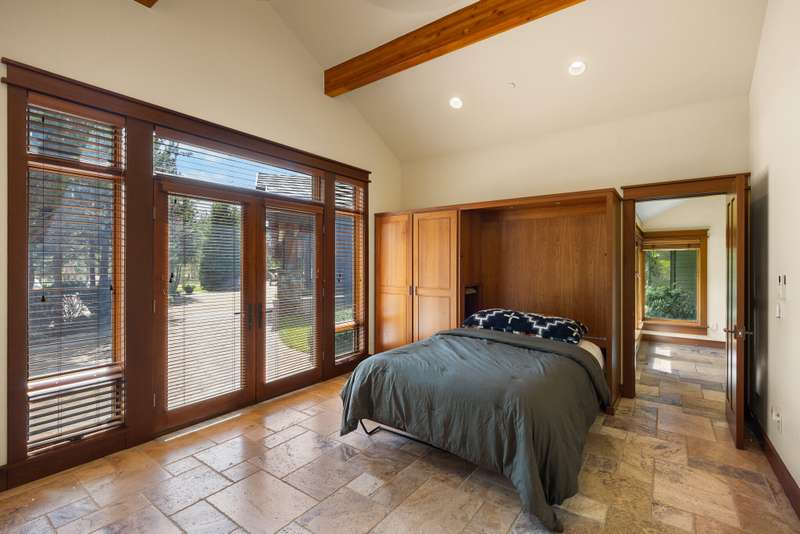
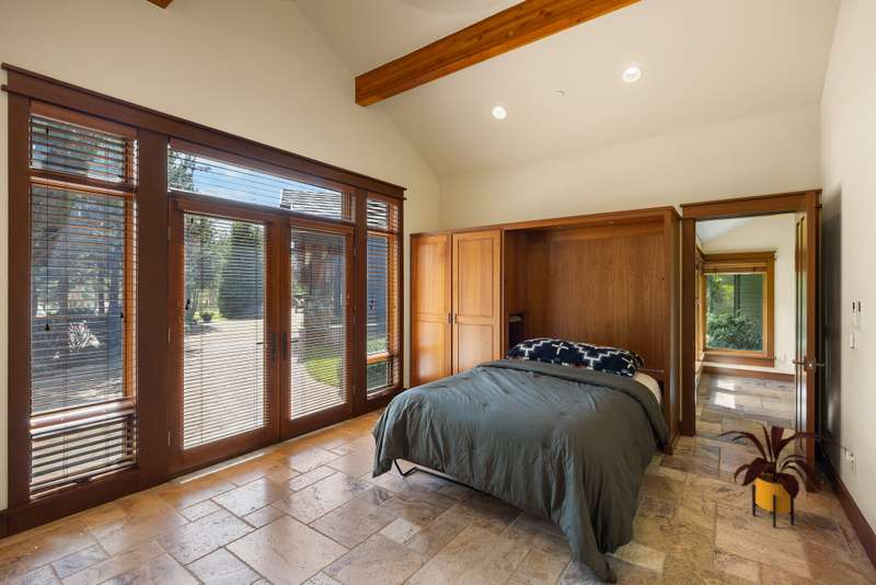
+ house plant [715,422,852,529]
